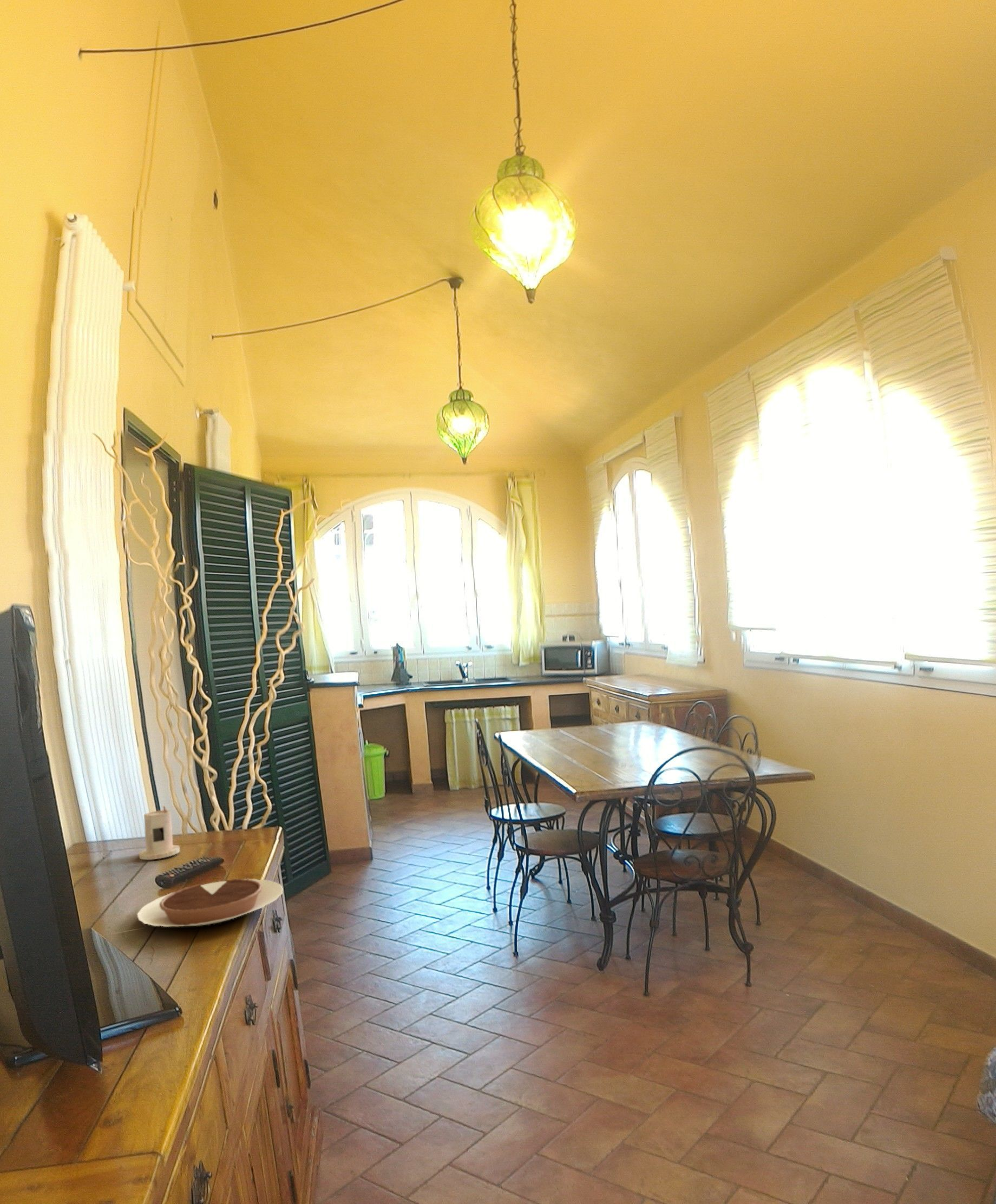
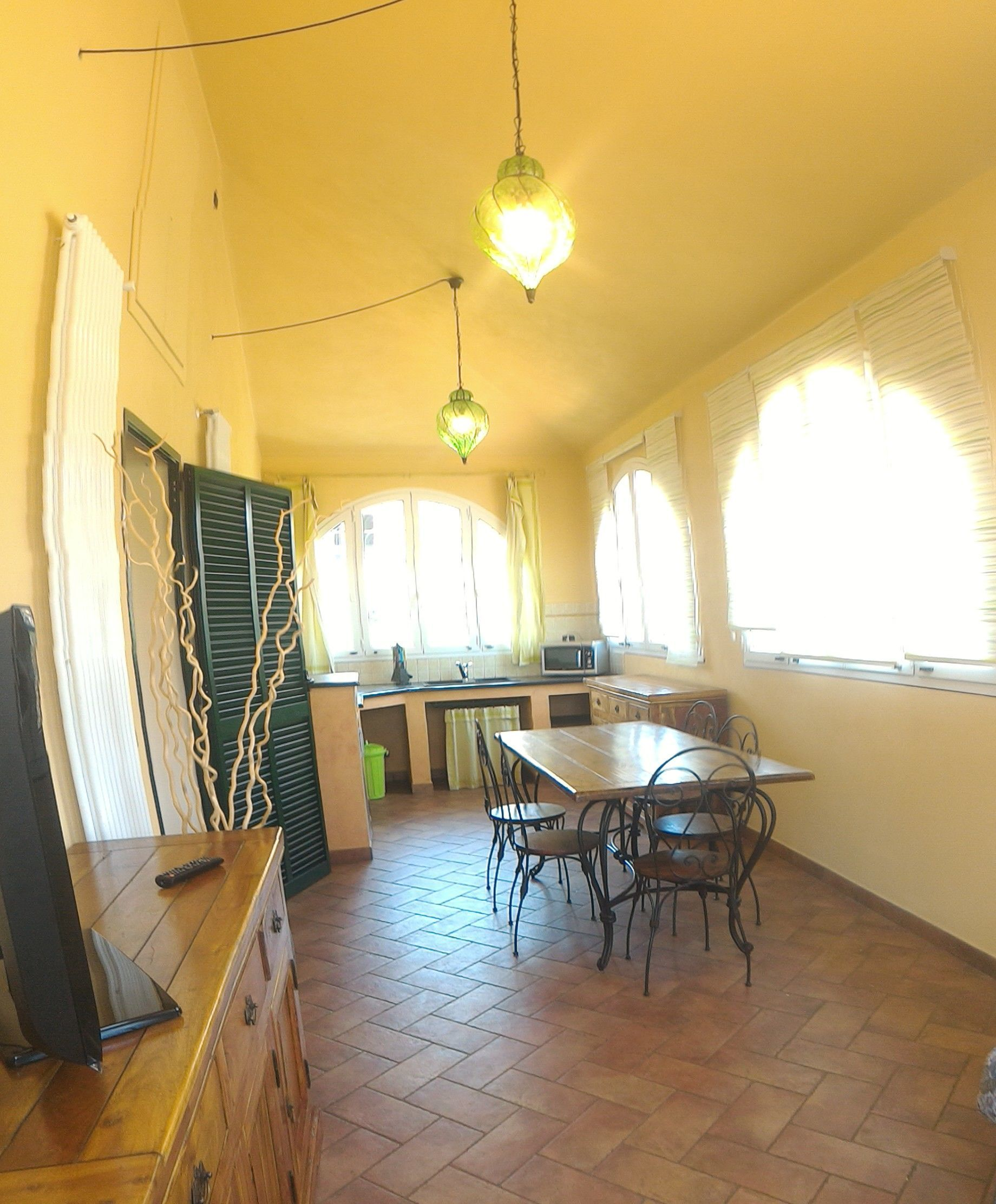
- candle [139,806,180,860]
- chocolate tart [136,878,284,927]
